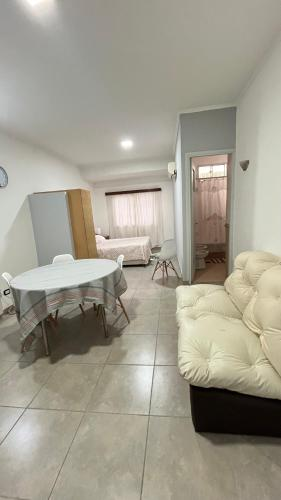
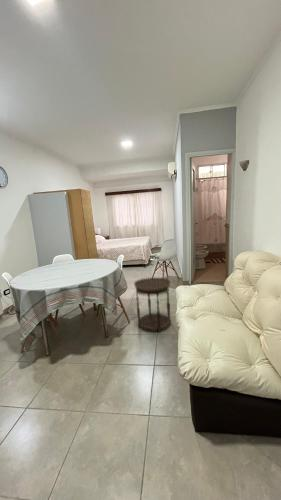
+ side table [133,276,172,333]
